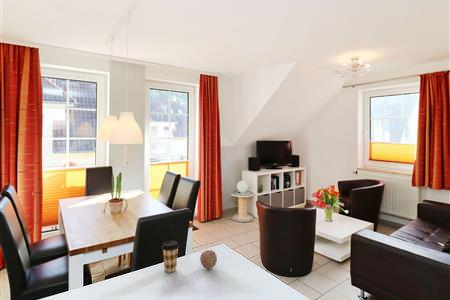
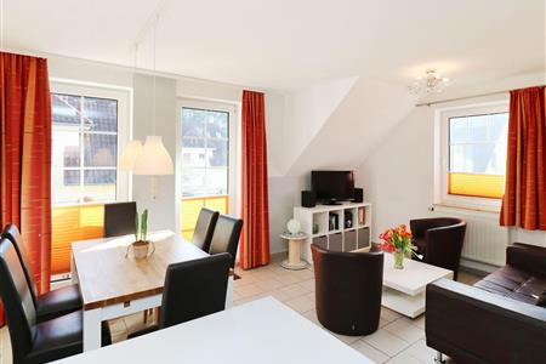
- coffee cup [161,240,180,273]
- fruit [199,249,218,270]
